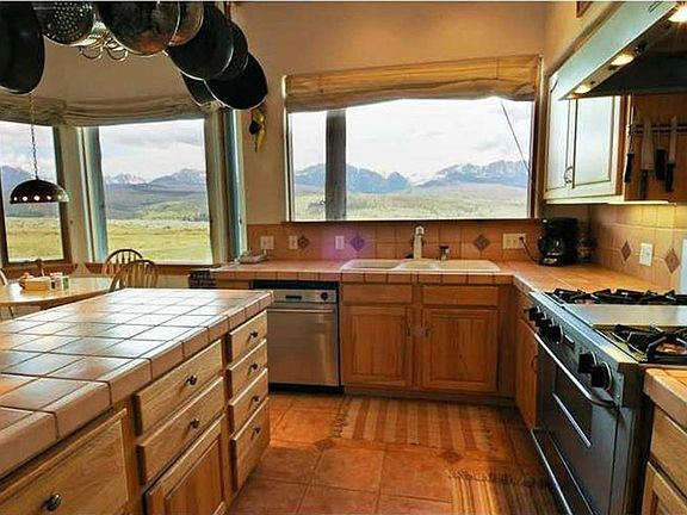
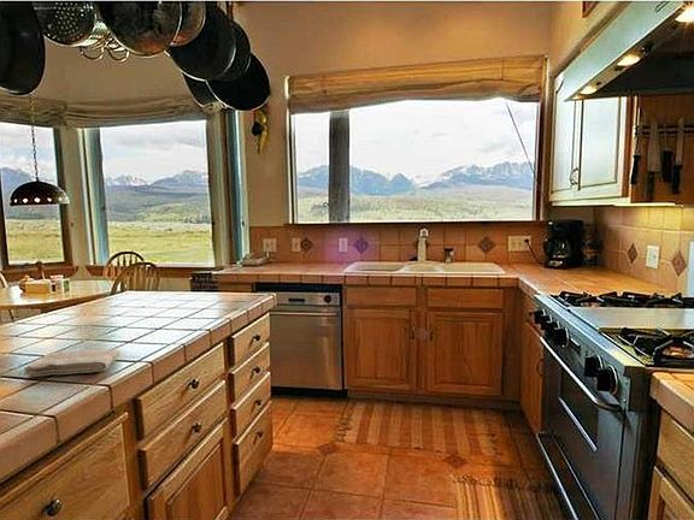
+ washcloth [23,348,122,378]
